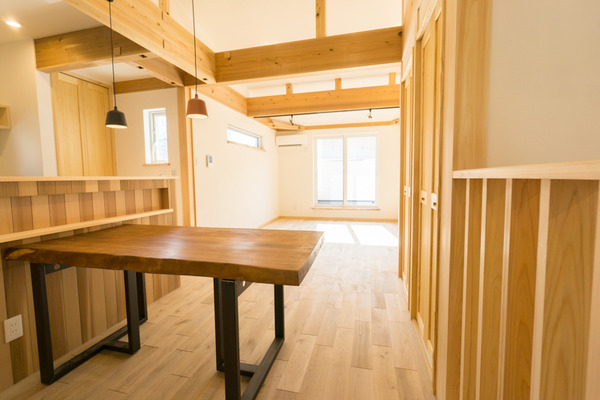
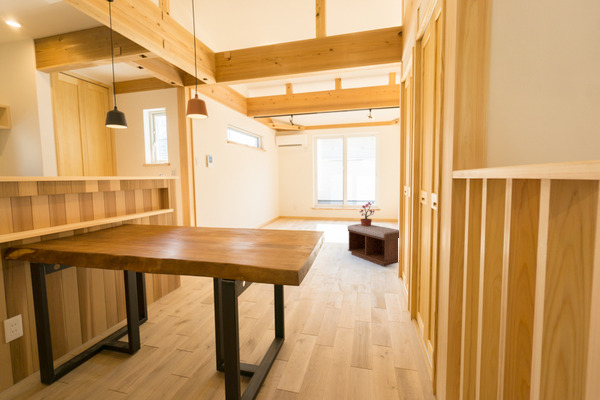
+ bench [347,223,400,267]
+ potted plant [355,201,376,227]
